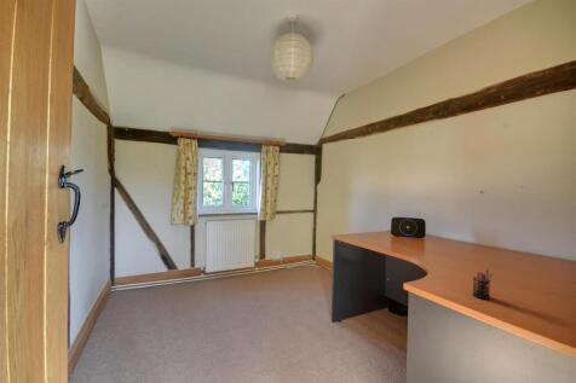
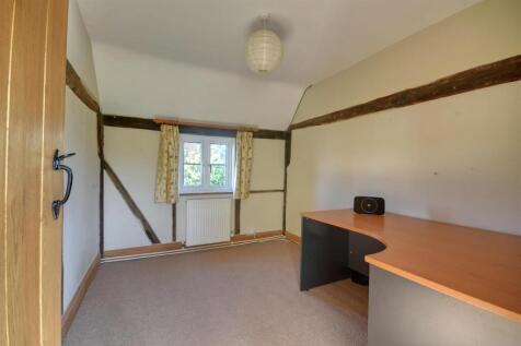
- pen holder [471,266,495,301]
